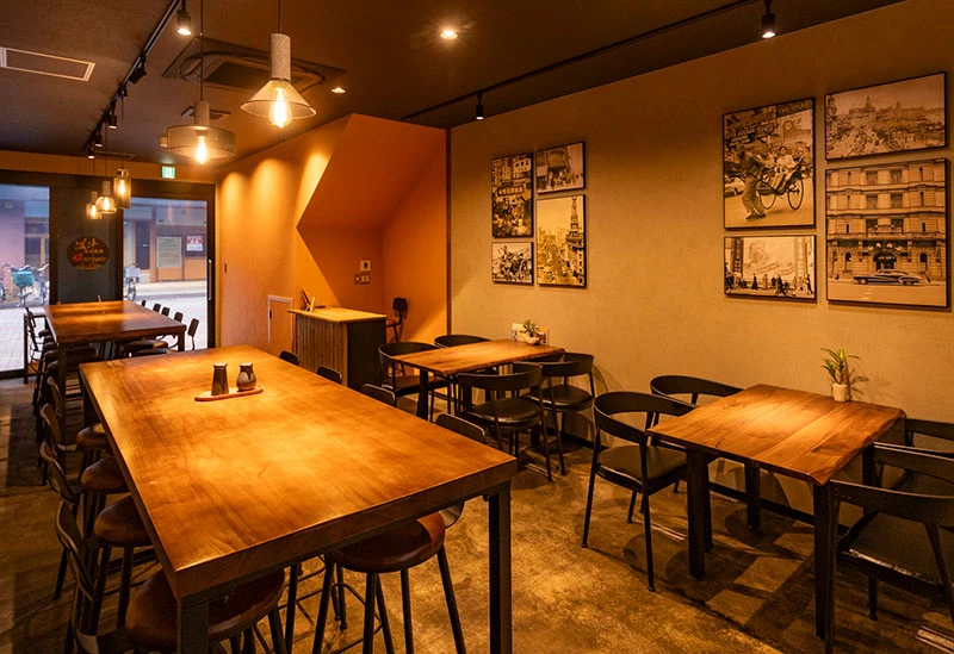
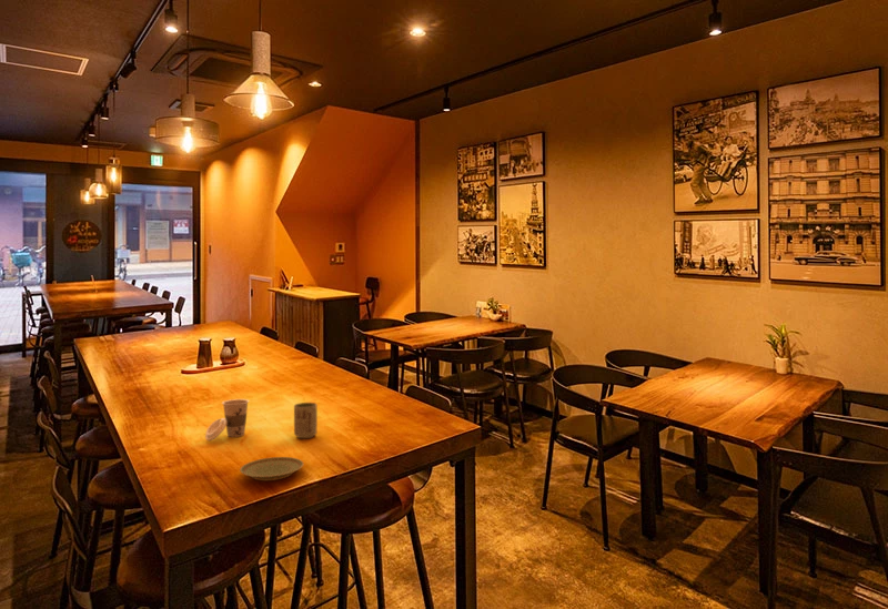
+ plate [239,456,304,481]
+ cup [293,402,319,439]
+ cup [204,398,250,441]
